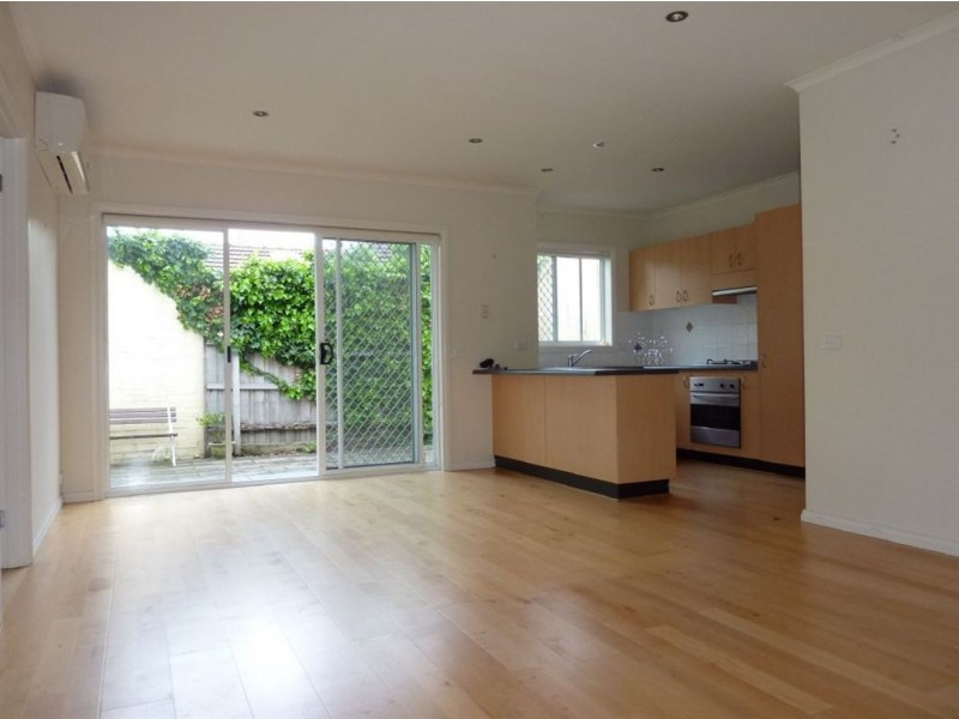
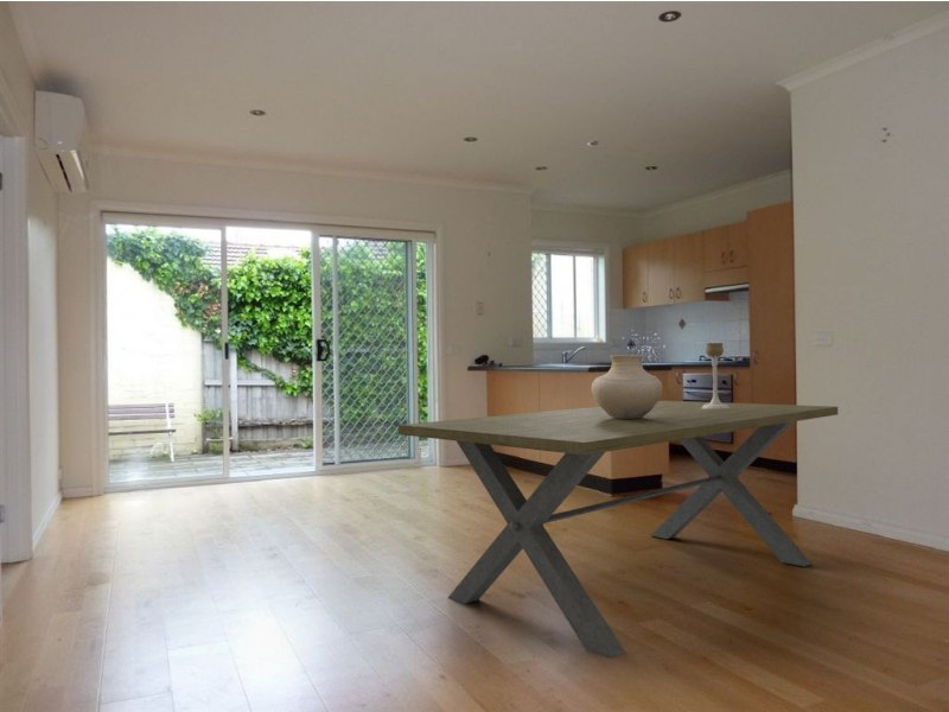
+ vase [591,354,663,419]
+ dining table [397,400,839,660]
+ candle holder [702,342,730,409]
